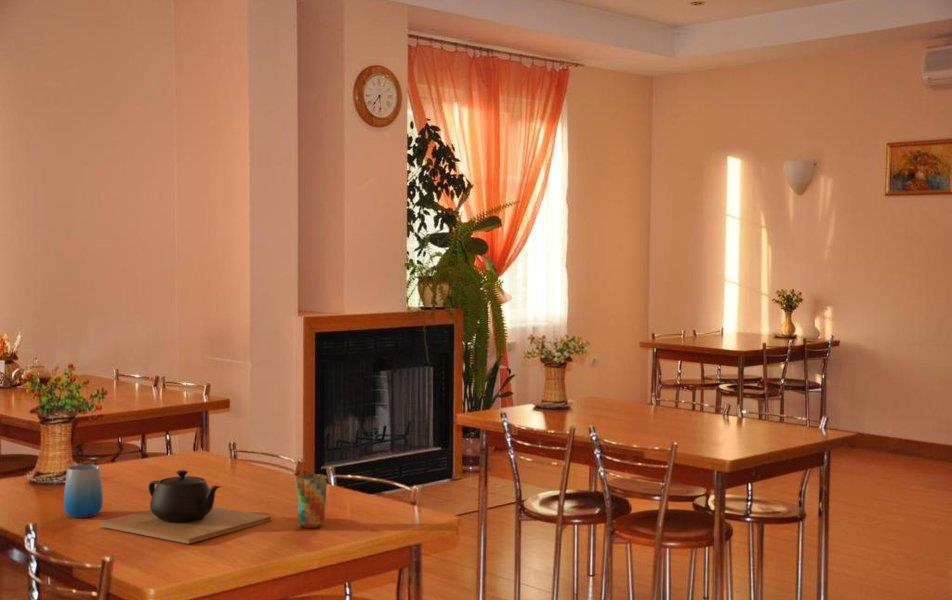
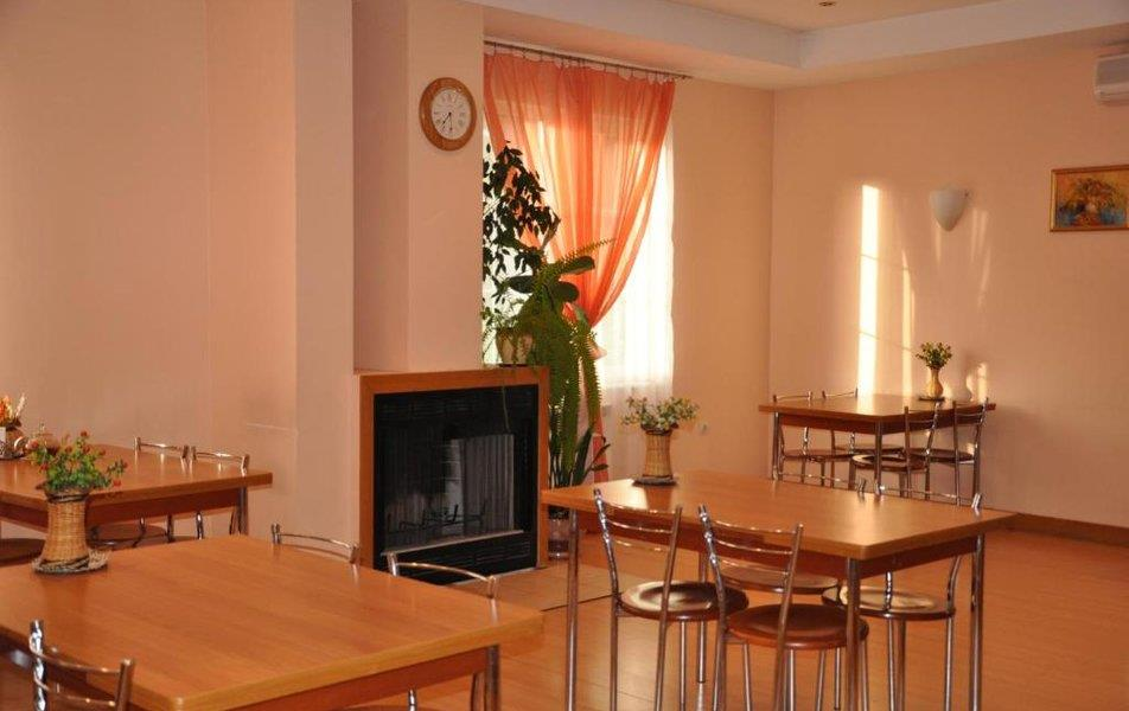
- teapot [99,469,272,545]
- cup [296,473,328,529]
- cup [63,464,104,519]
